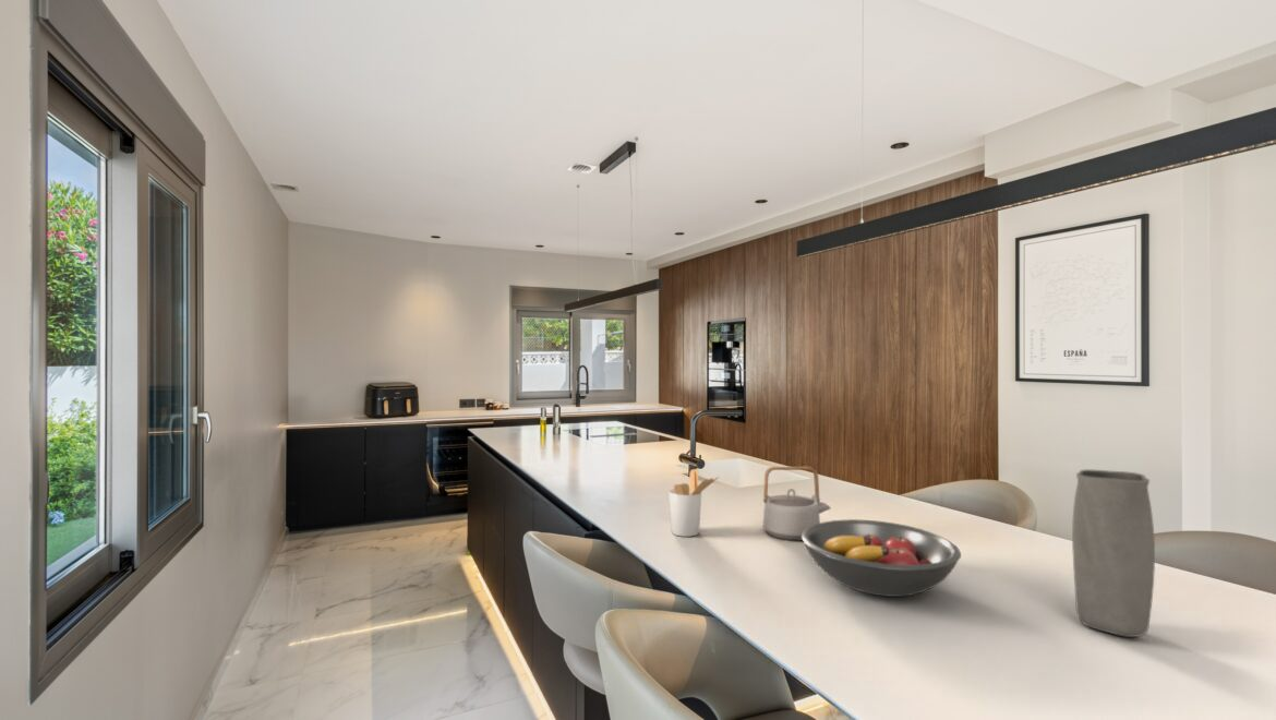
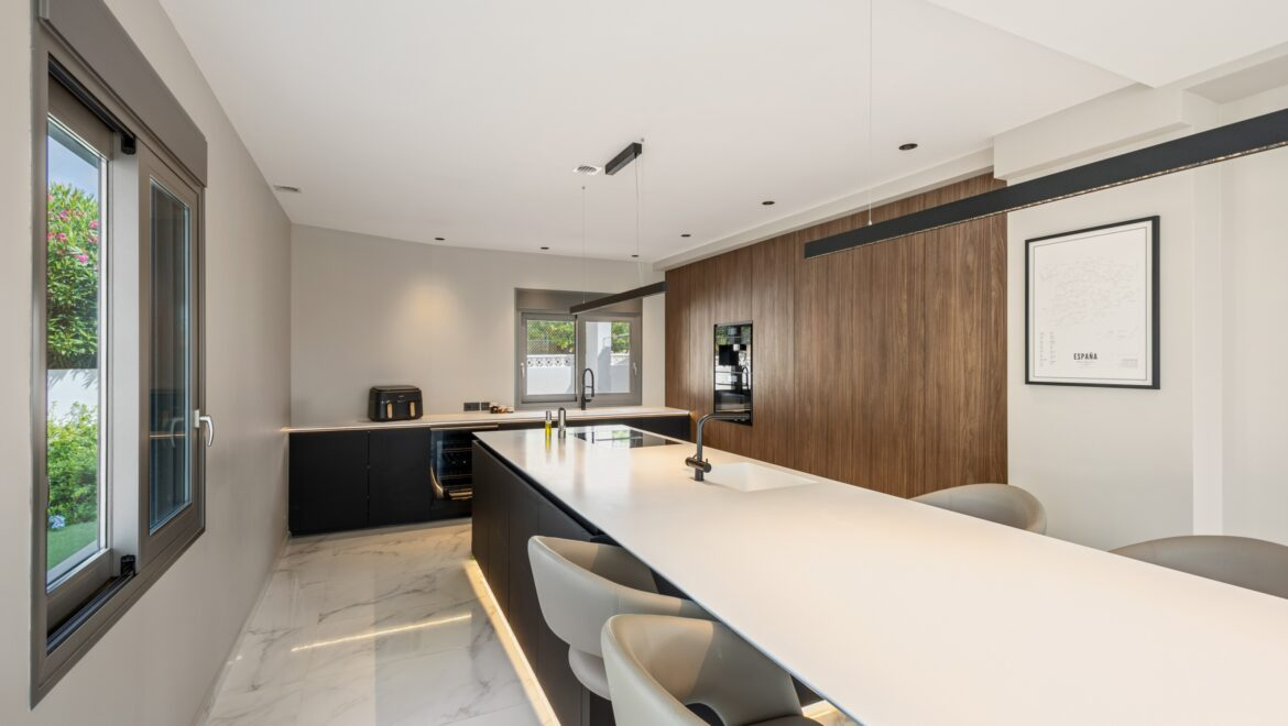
- teapot [762,466,831,541]
- fruit bowl [802,518,962,598]
- utensil holder [667,468,720,538]
- vase [1071,468,1156,638]
